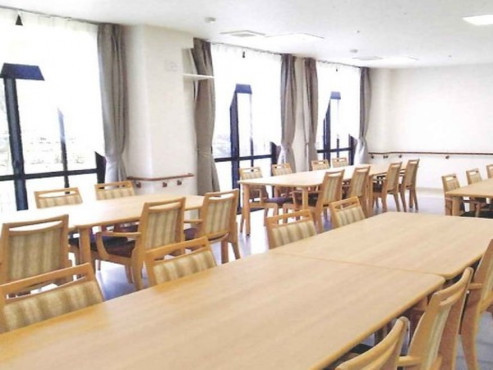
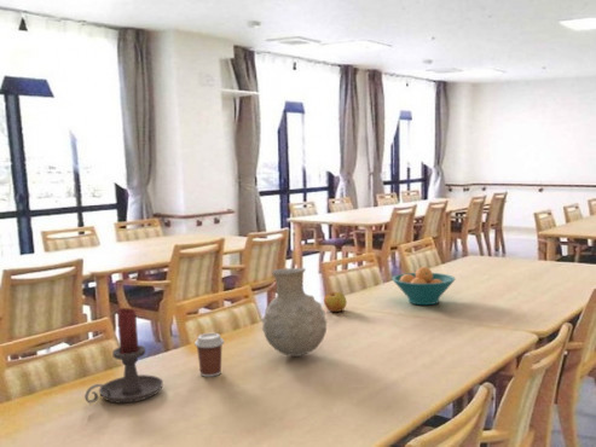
+ fruit bowl [392,266,456,306]
+ candle holder [83,307,164,405]
+ coffee cup [193,332,225,378]
+ vase [261,267,328,358]
+ apple [323,291,348,313]
